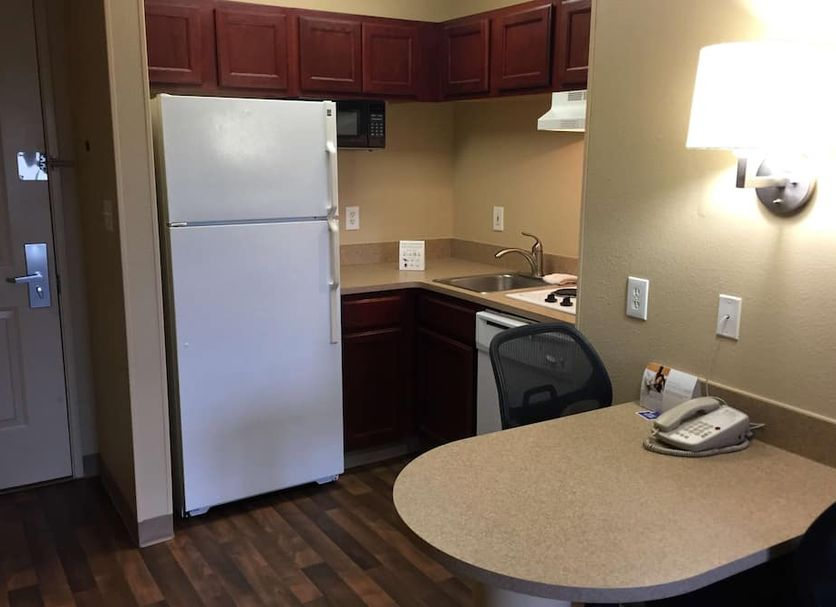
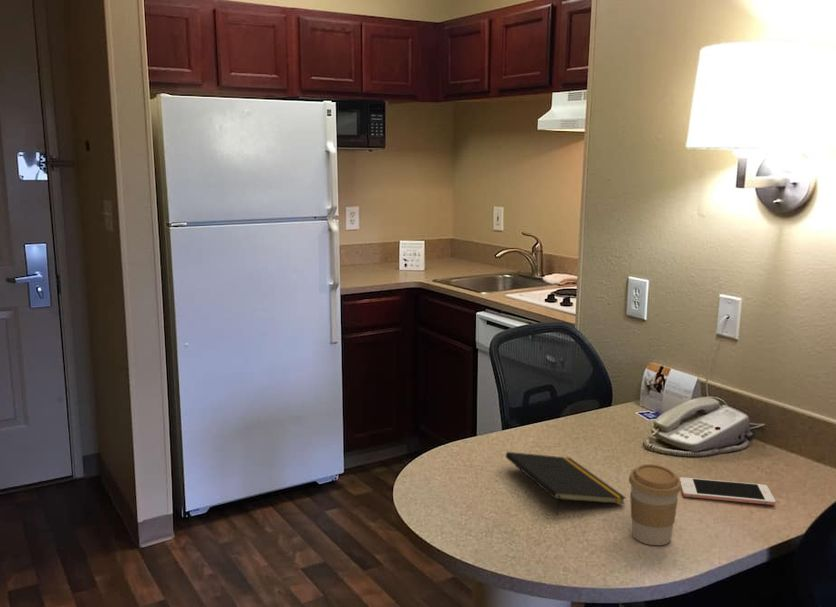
+ cell phone [679,476,776,506]
+ coffee cup [628,463,682,546]
+ notepad [505,451,627,517]
